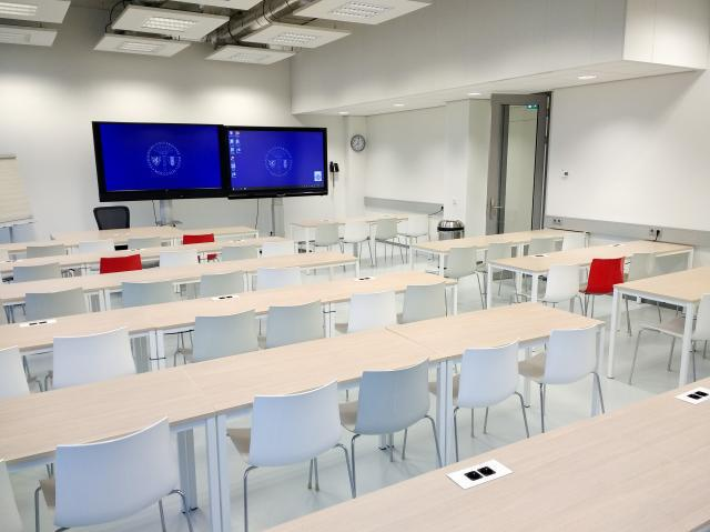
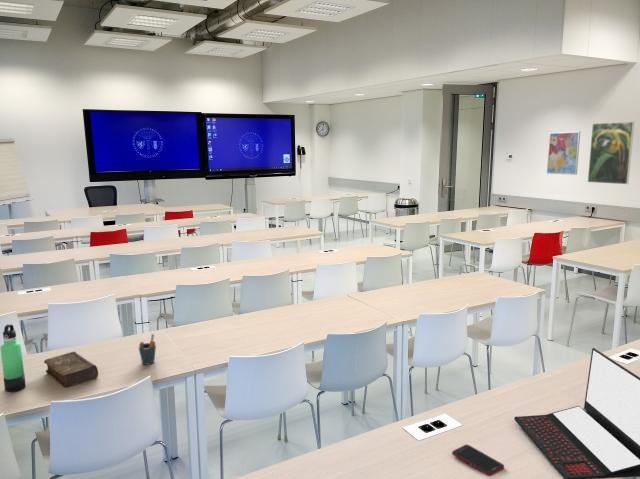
+ book [43,351,99,388]
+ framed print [587,121,635,185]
+ cell phone [451,443,505,477]
+ pen holder [137,333,157,366]
+ wall art [546,131,581,176]
+ thermos bottle [0,323,27,393]
+ laptop [513,347,640,479]
